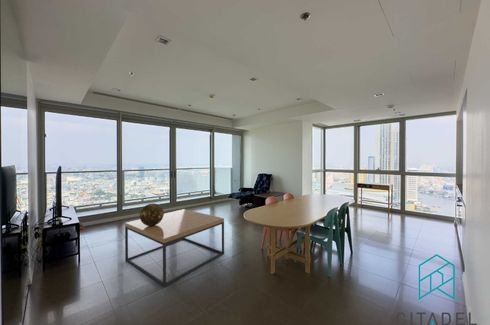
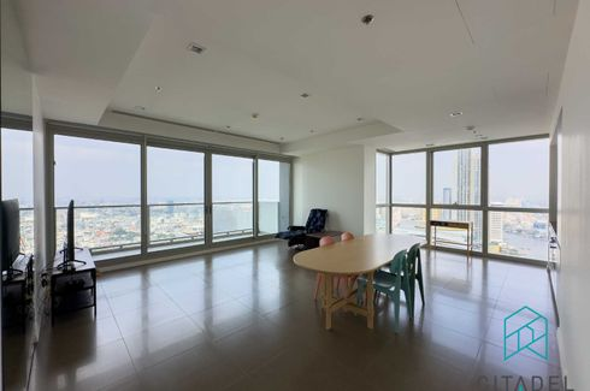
- coffee table [124,208,225,288]
- decorative sphere [139,202,165,226]
